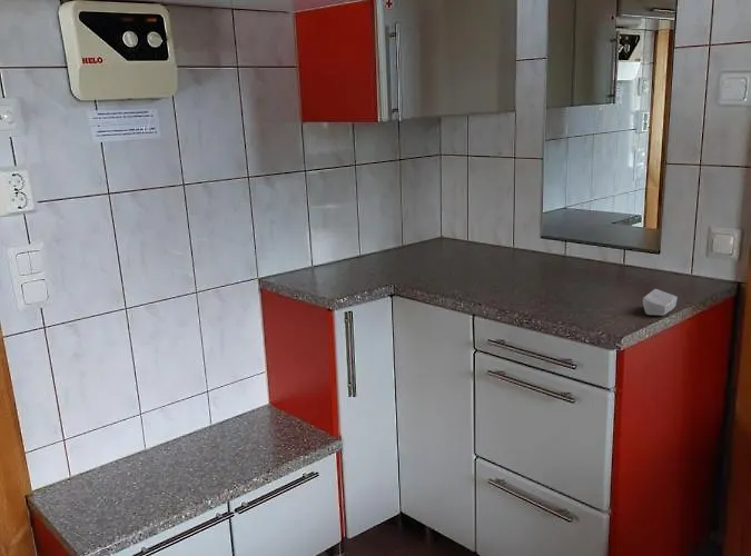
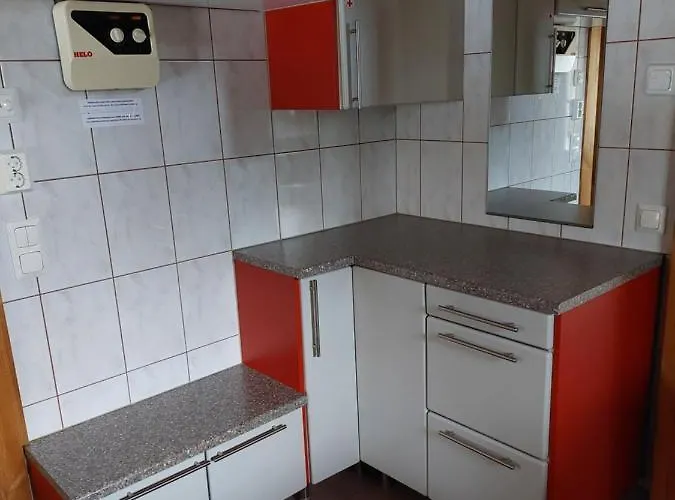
- soap bar [642,288,679,317]
